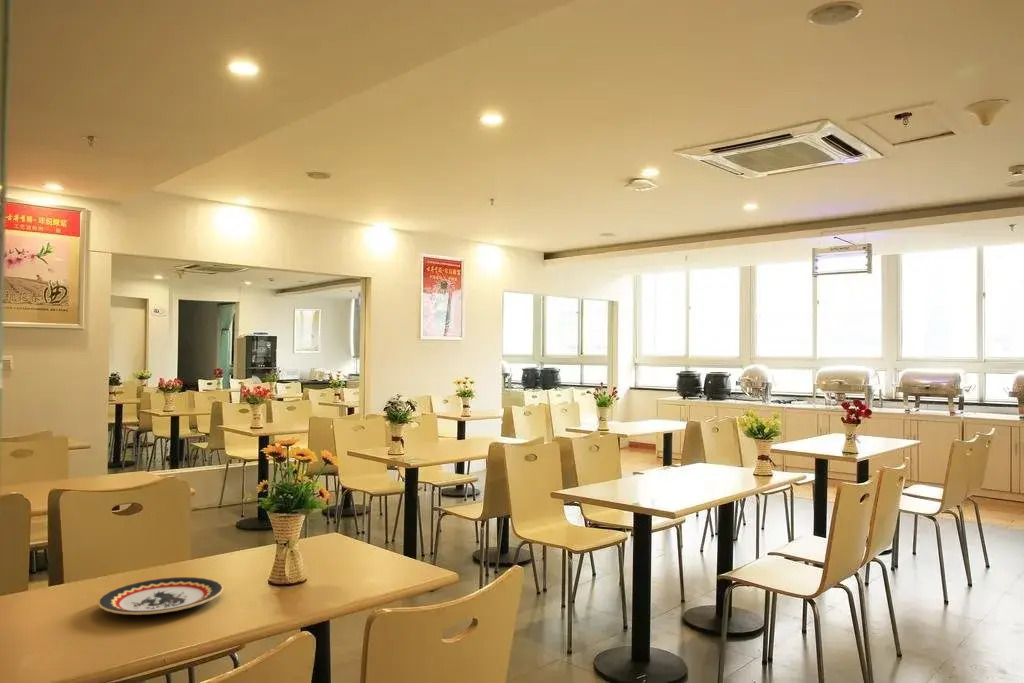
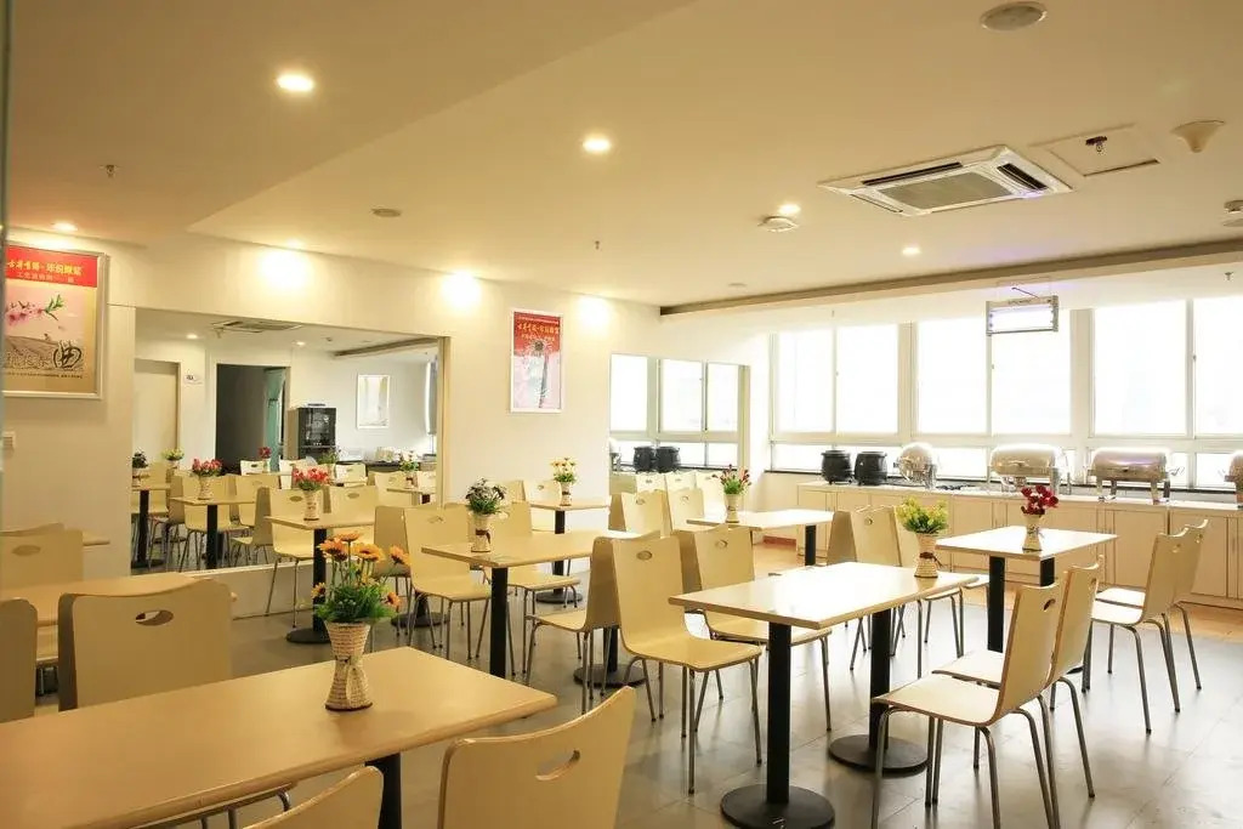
- plate [97,576,225,616]
